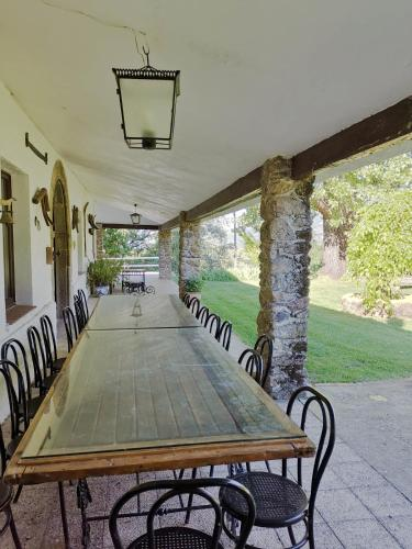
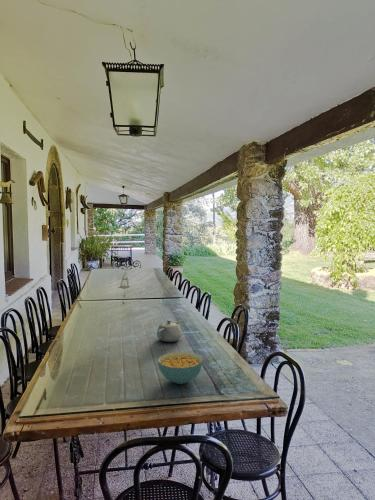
+ cereal bowl [157,351,204,385]
+ teapot [156,319,183,343]
